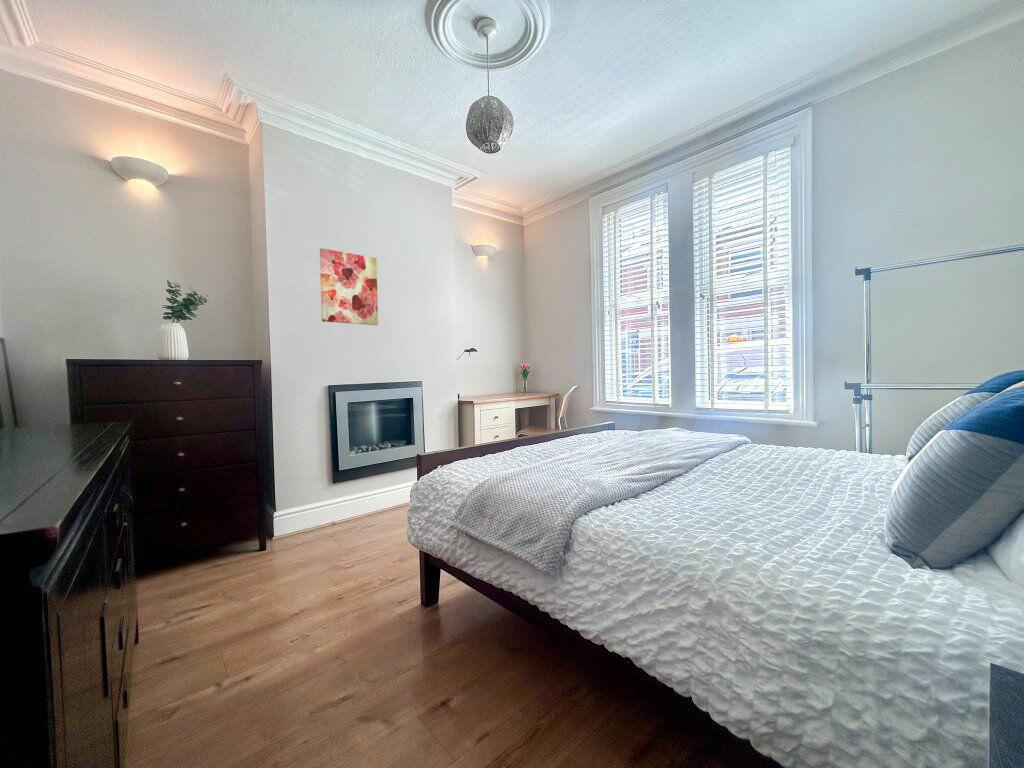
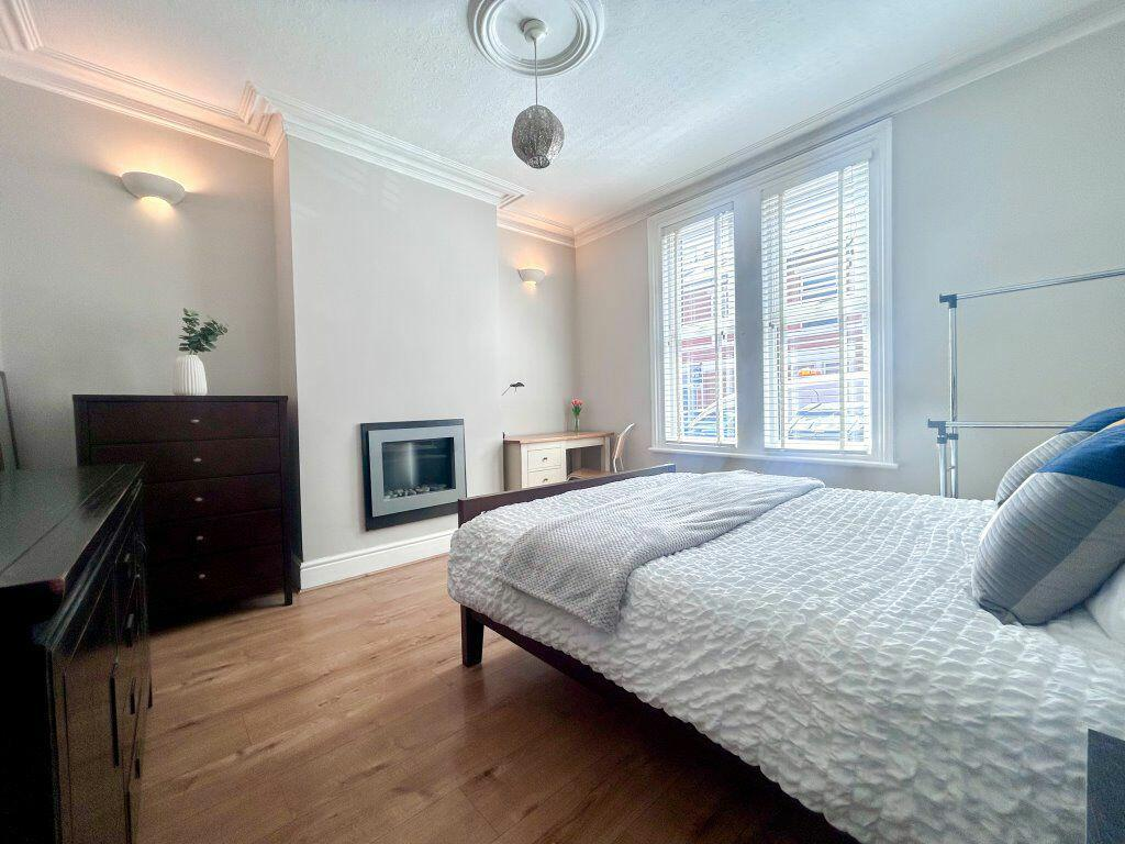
- wall art [319,247,379,326]
